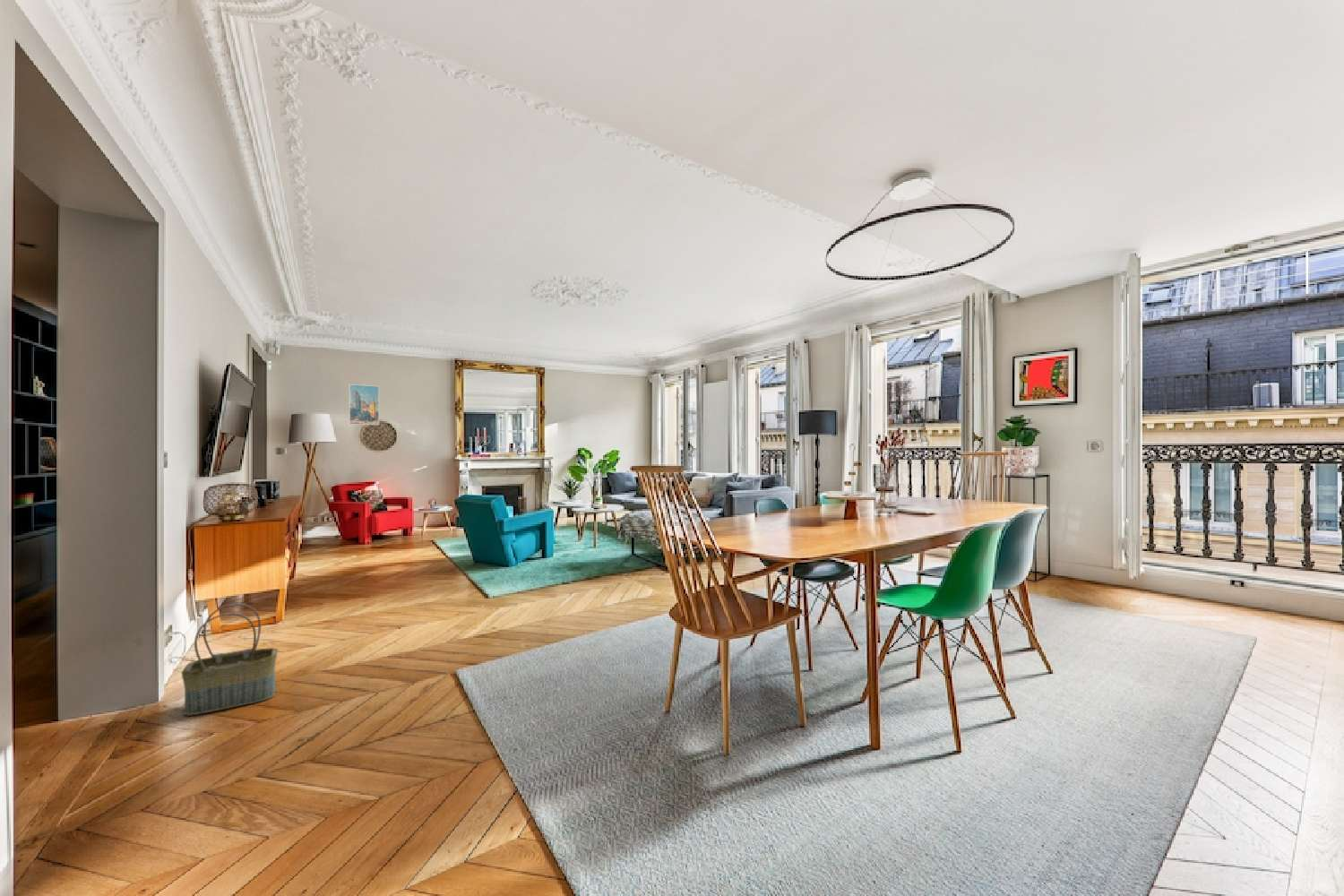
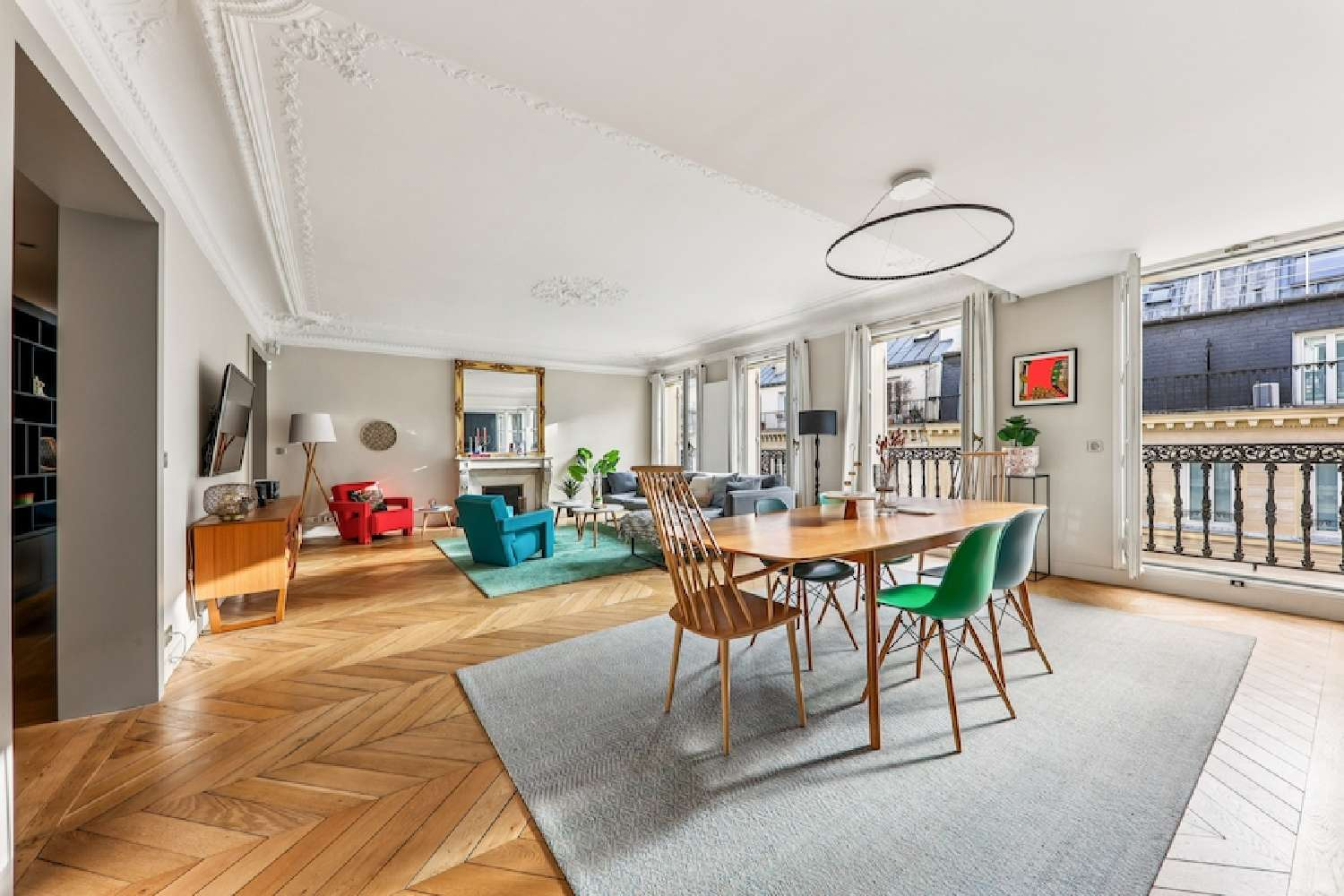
- basket [180,603,279,717]
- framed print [349,383,380,426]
